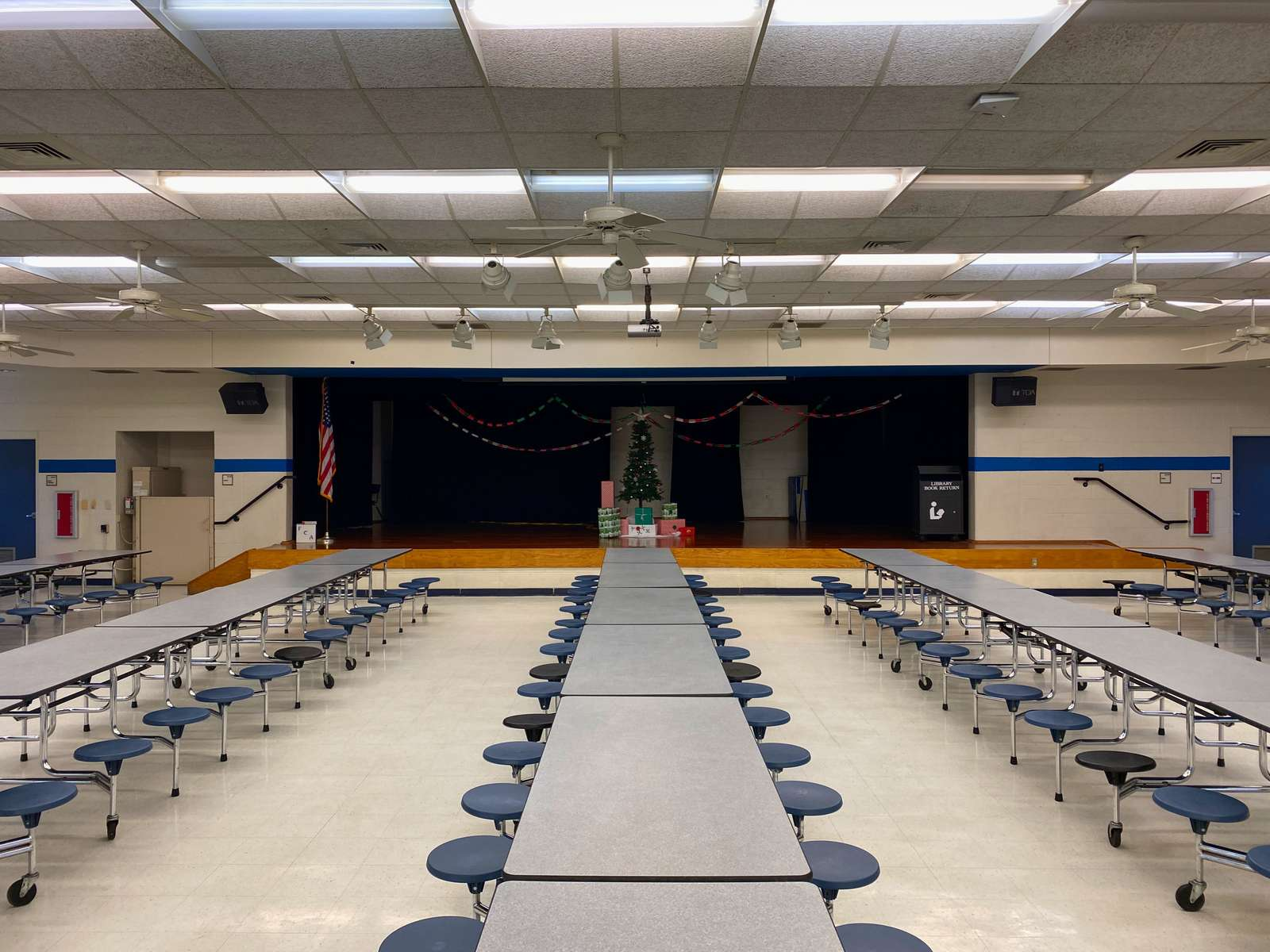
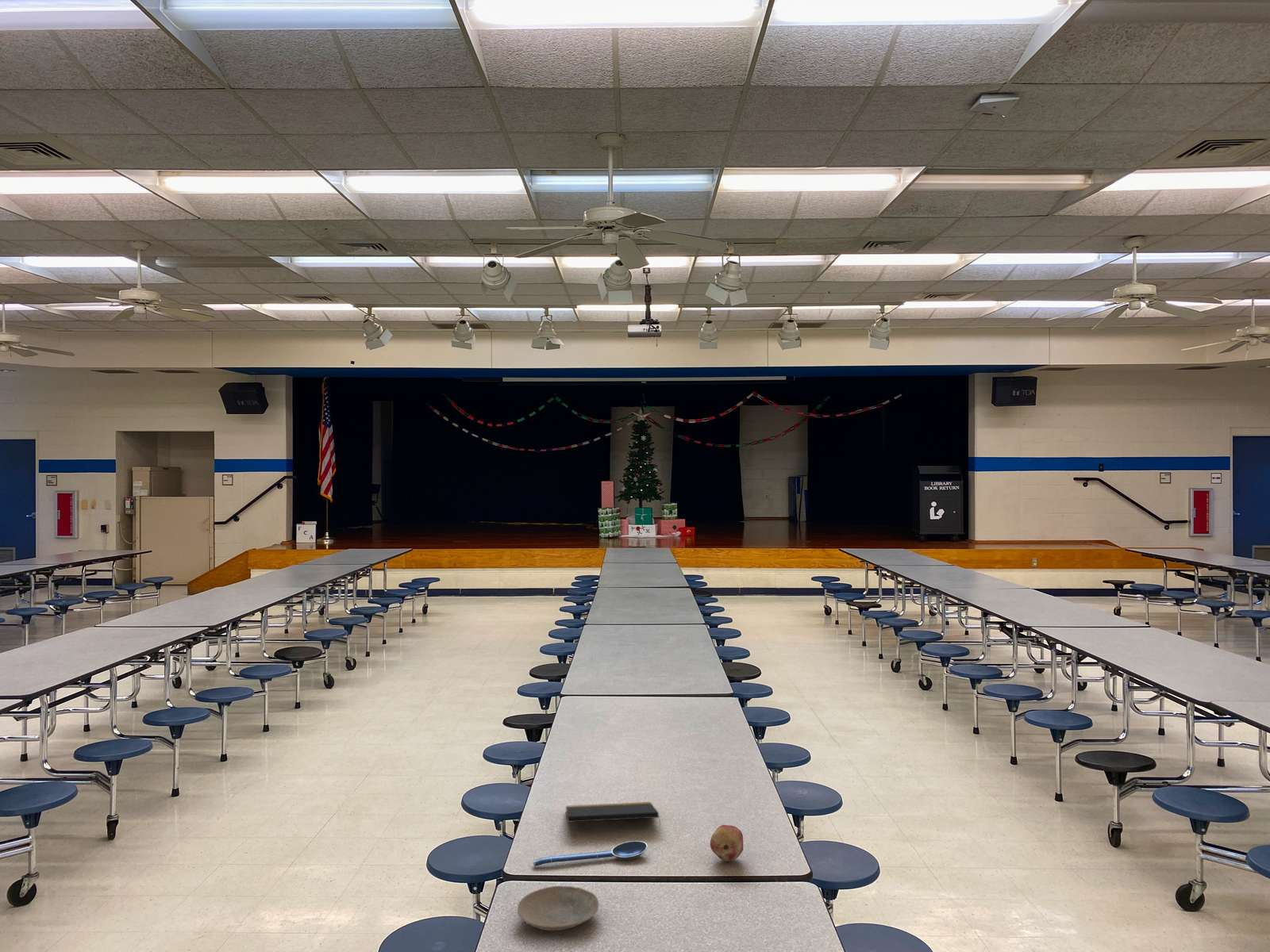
+ plate [517,885,599,931]
+ fruit [710,824,744,862]
+ notepad [565,801,662,831]
+ spoon [533,840,648,867]
